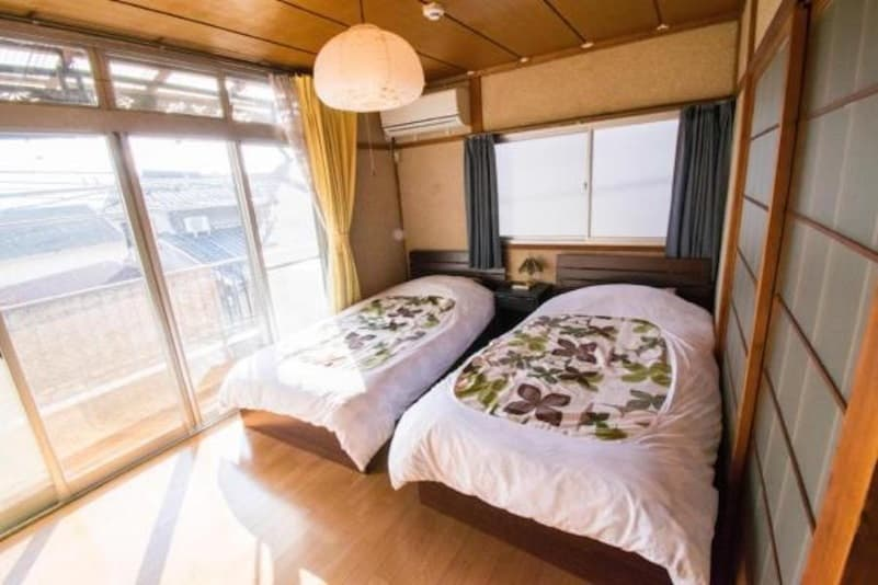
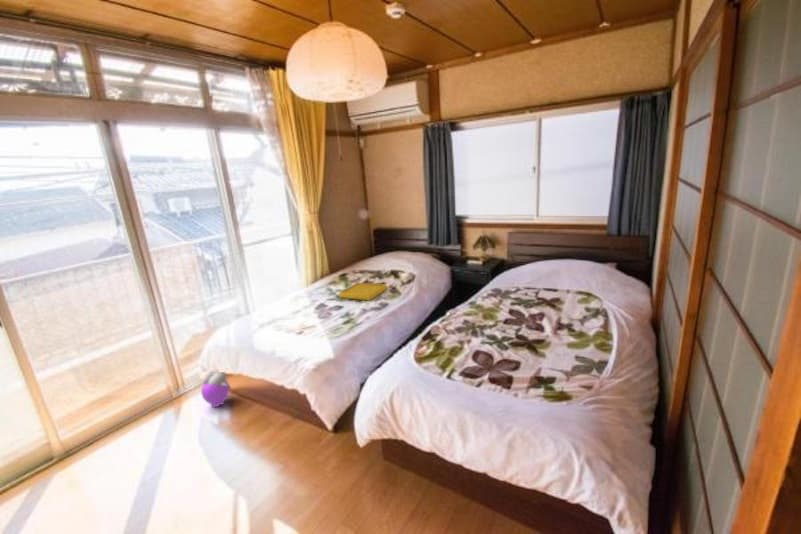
+ serving tray [337,281,389,302]
+ plush toy [200,370,232,408]
